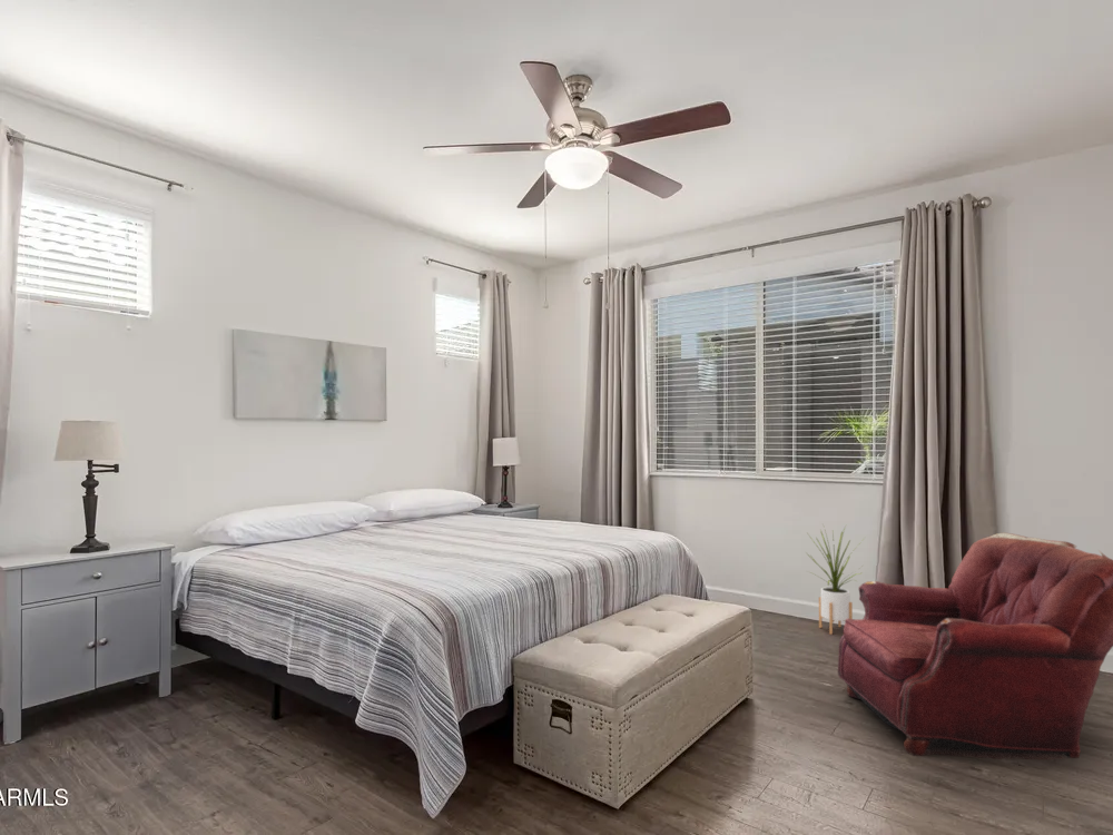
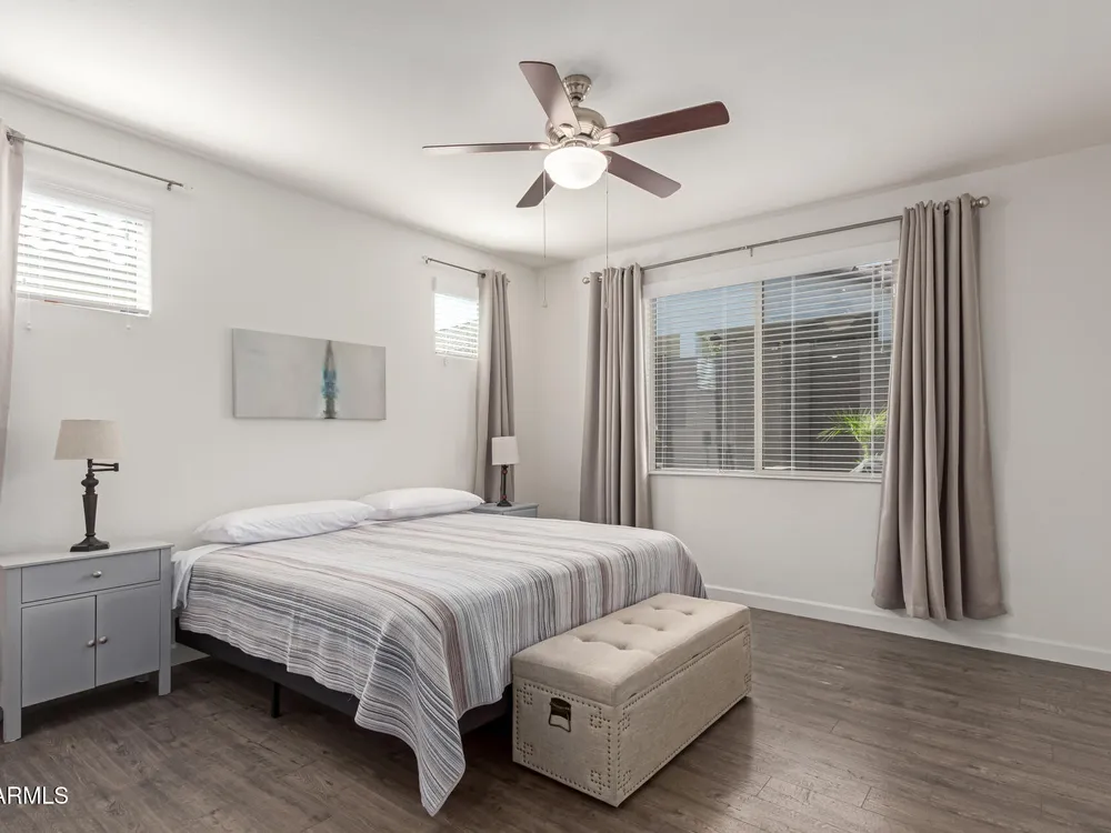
- house plant [805,523,867,636]
- armchair [837,532,1113,760]
